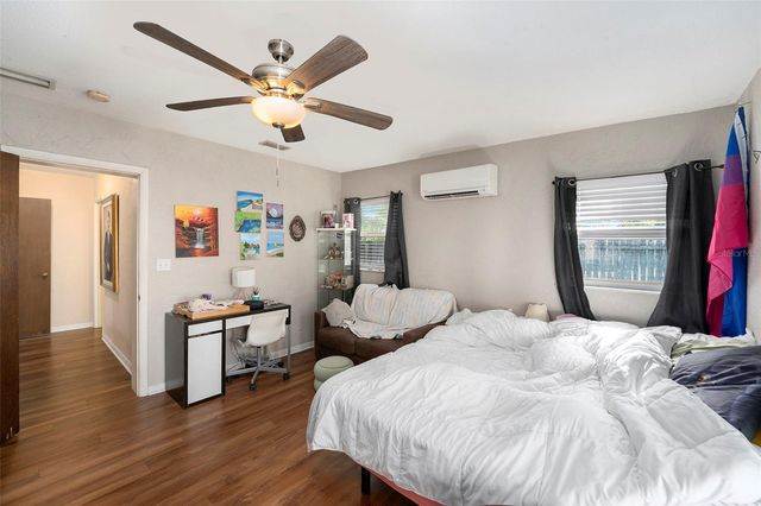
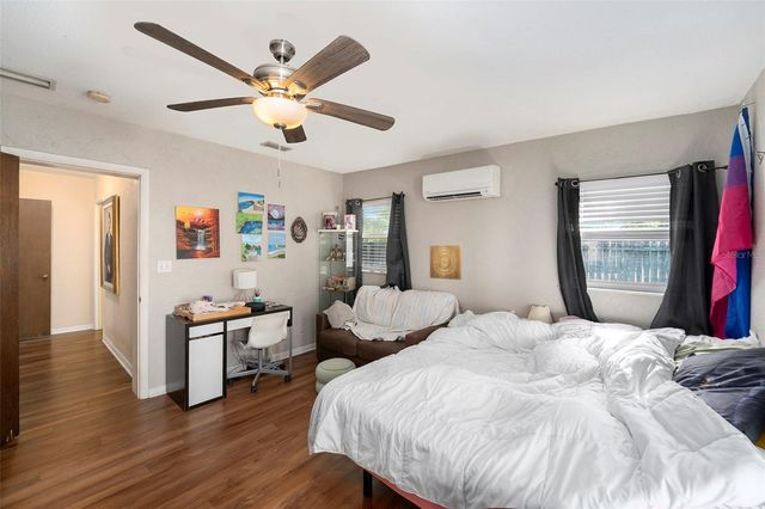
+ wall art [429,244,463,281]
